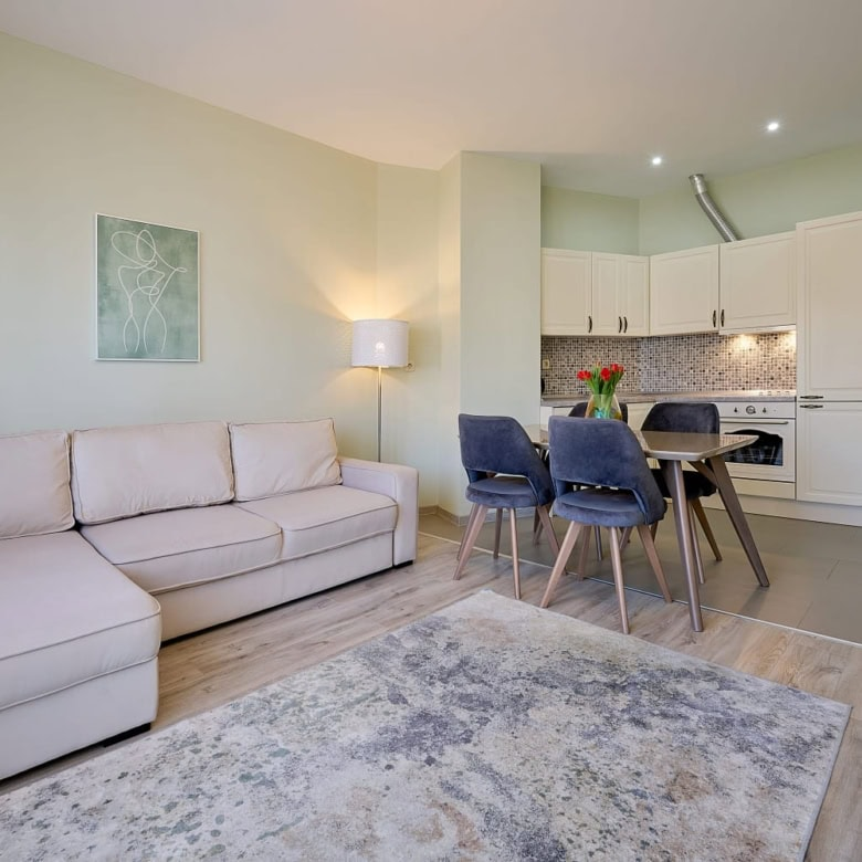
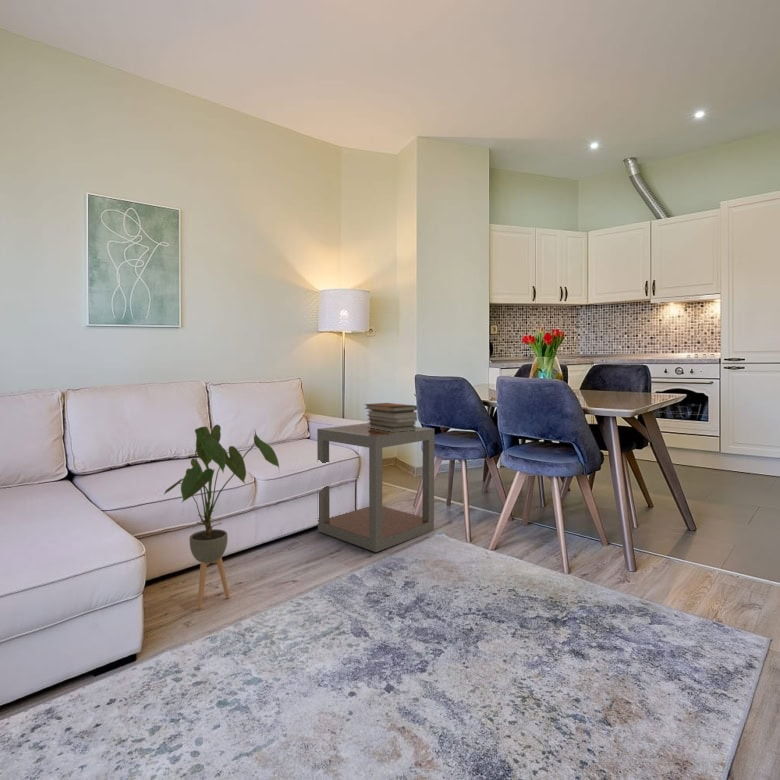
+ side table [316,422,435,553]
+ book stack [364,402,418,432]
+ house plant [163,424,281,609]
